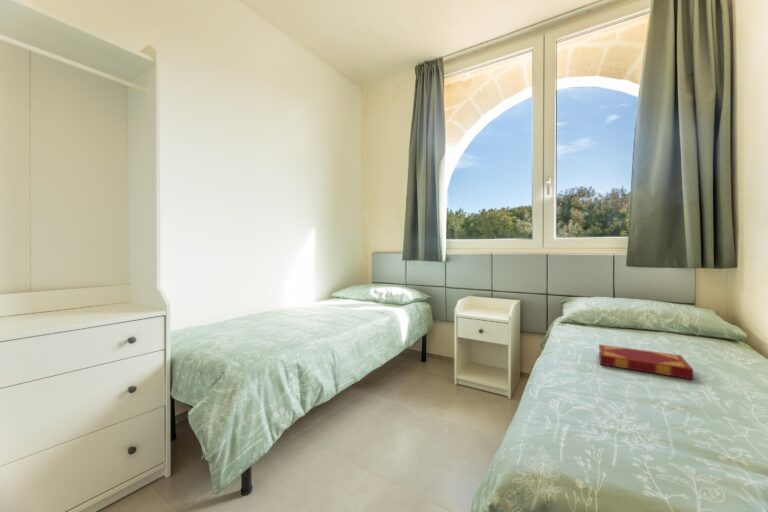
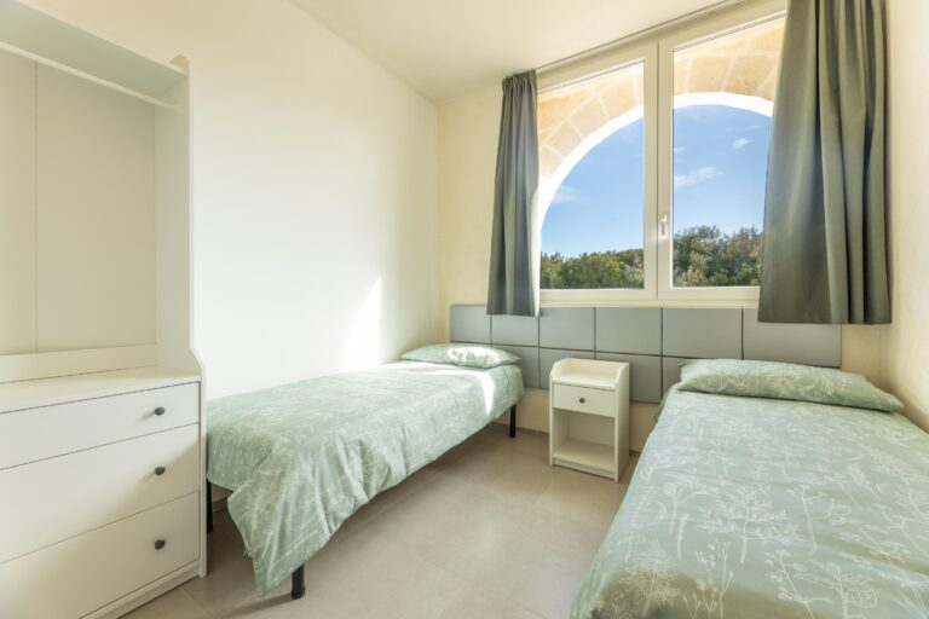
- hardback book [598,343,694,380]
